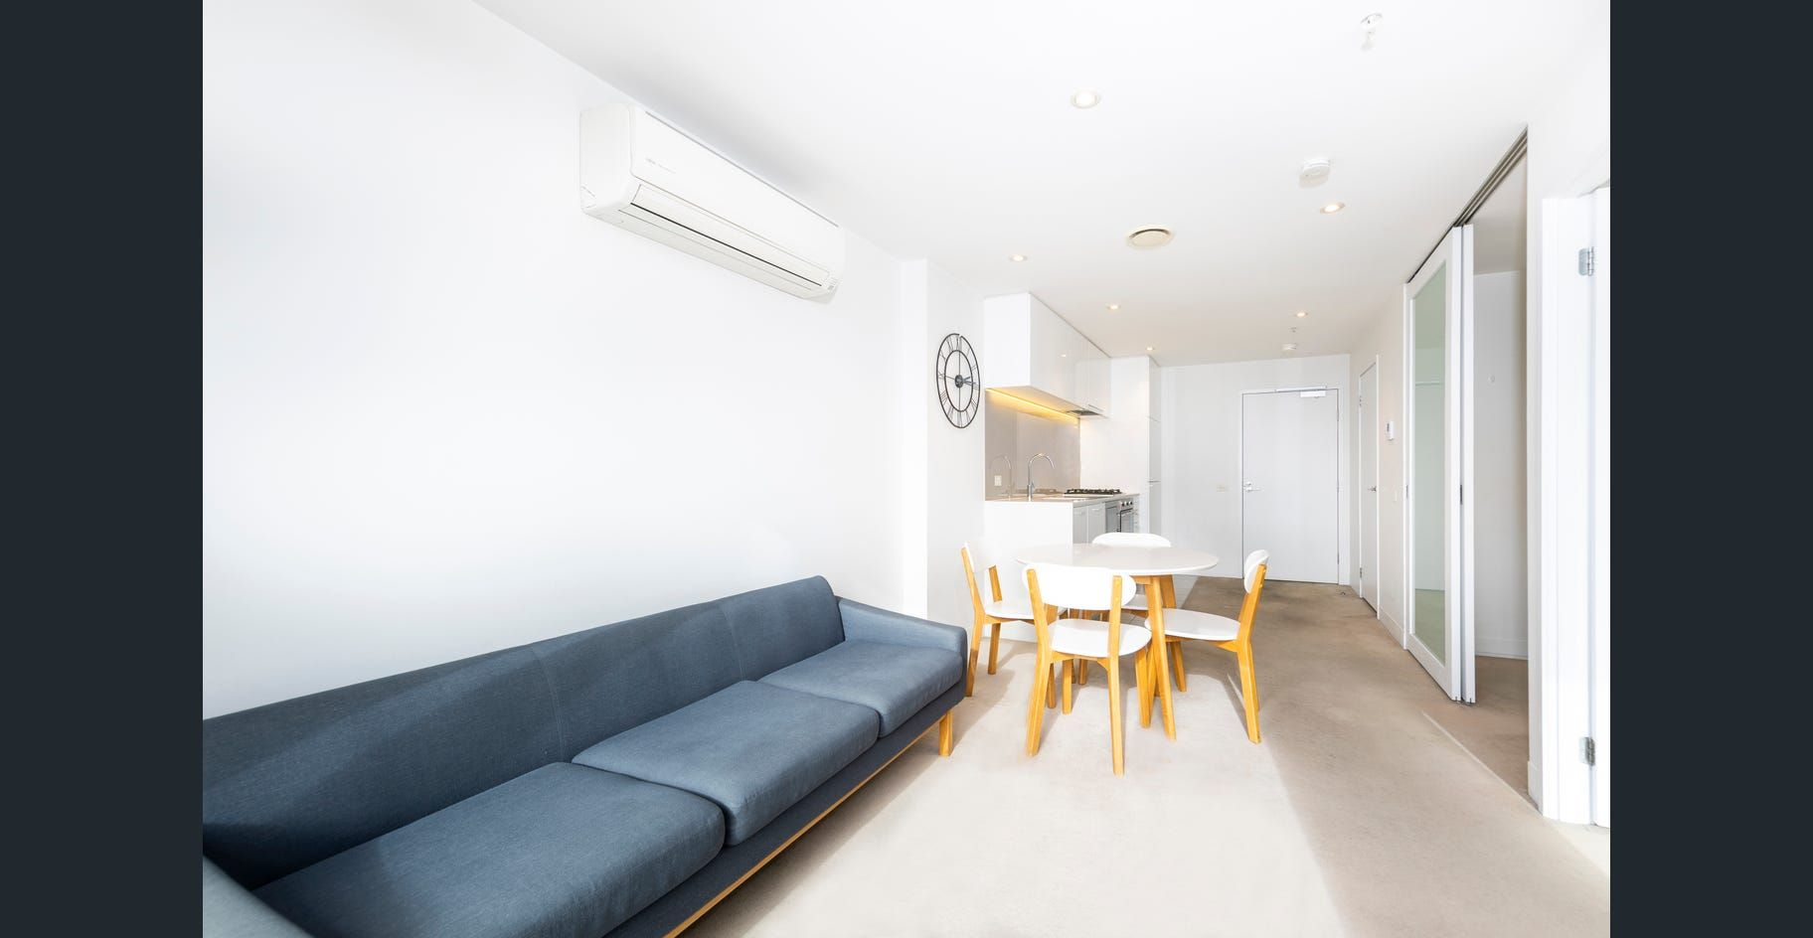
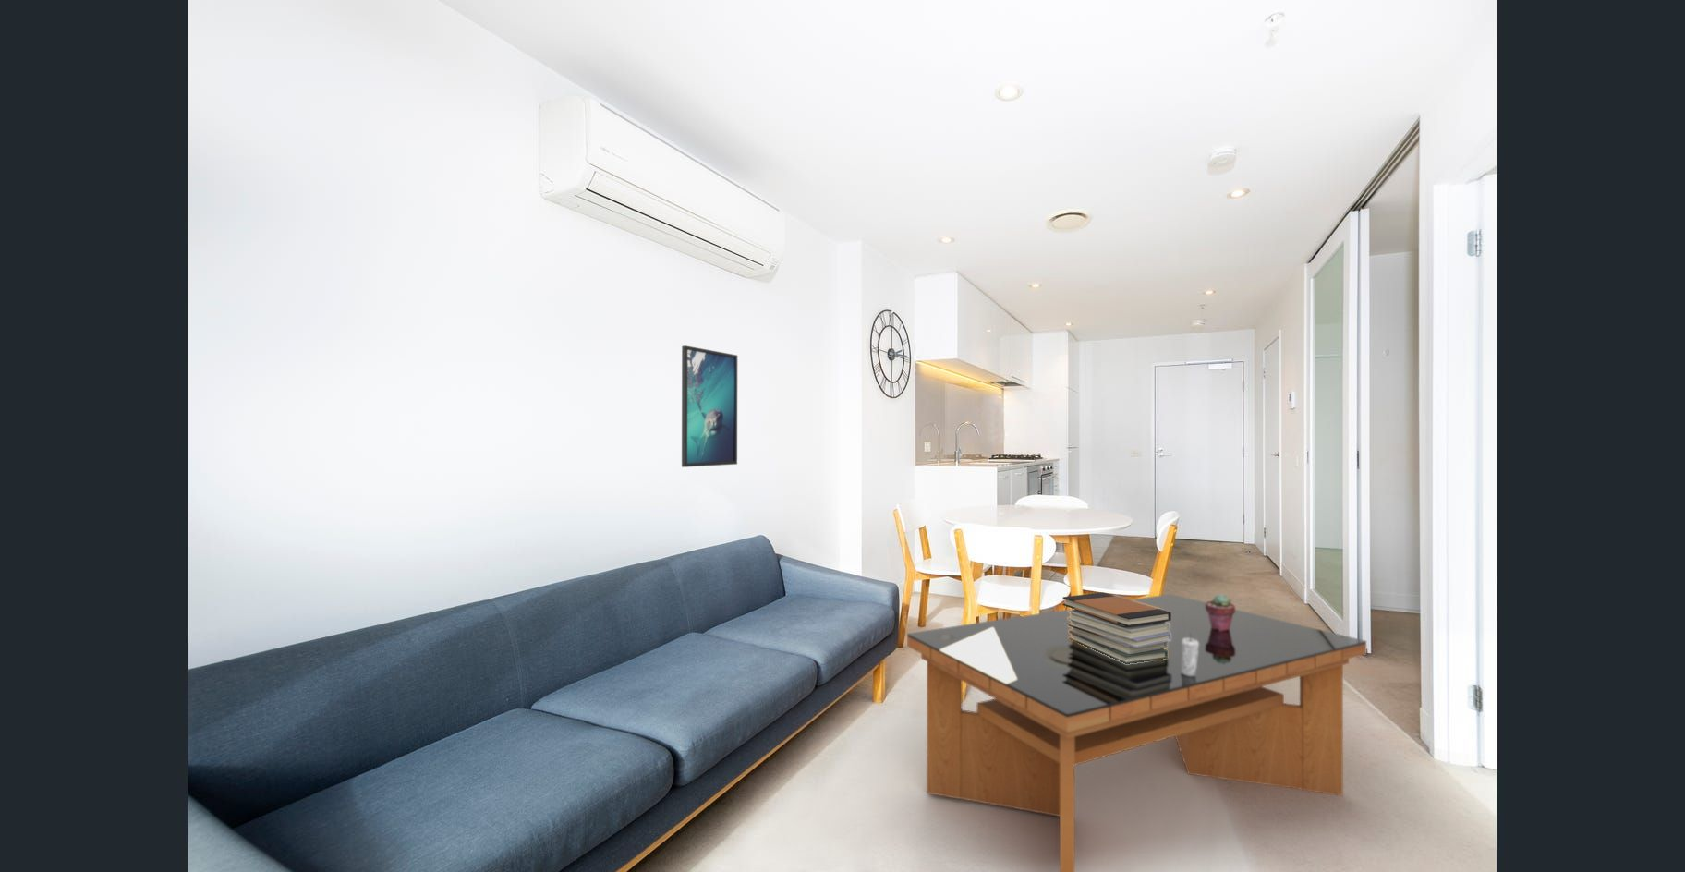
+ candle [1180,632,1199,676]
+ book stack [1061,592,1171,664]
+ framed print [681,345,739,468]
+ coffee table [906,593,1367,872]
+ potted succulent [1206,593,1236,631]
